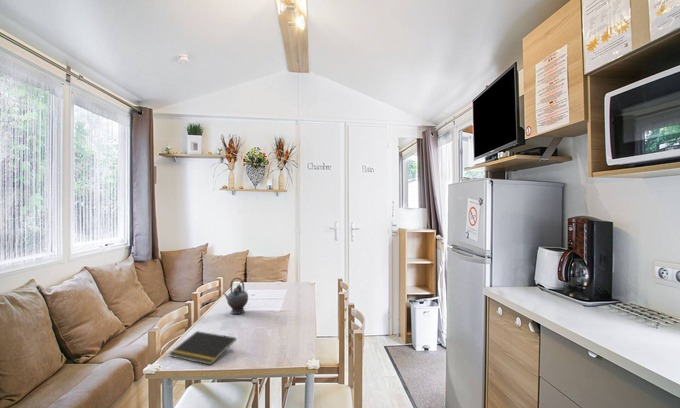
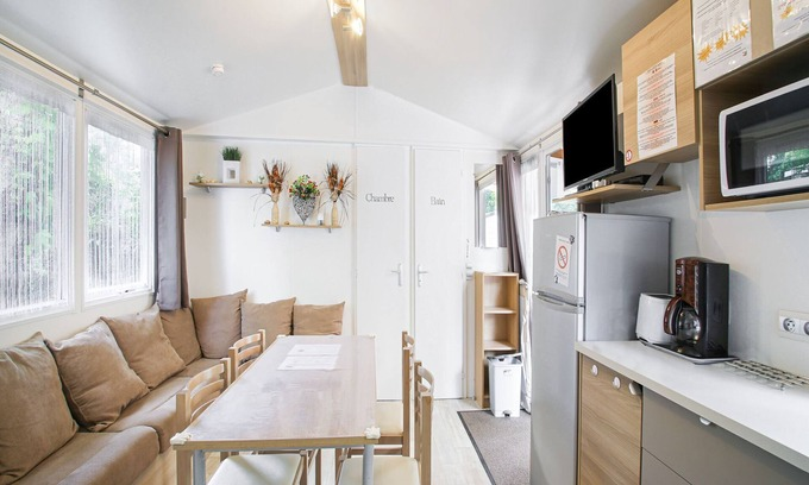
- notepad [167,330,237,366]
- teapot [222,277,249,315]
